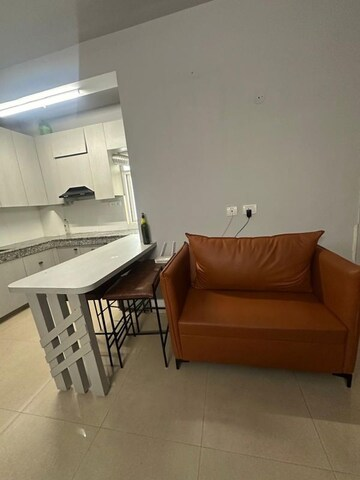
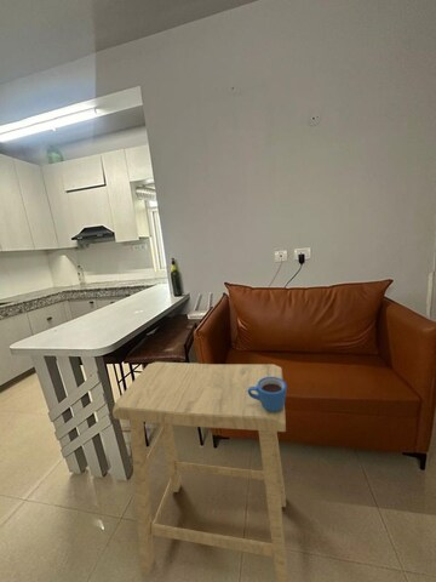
+ stool [111,361,291,582]
+ mug [248,377,288,412]
